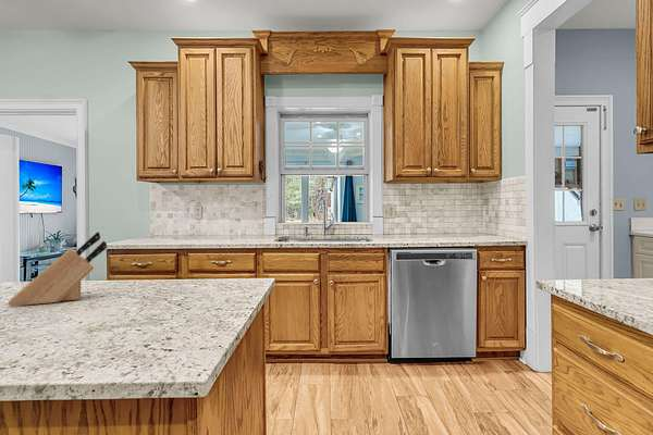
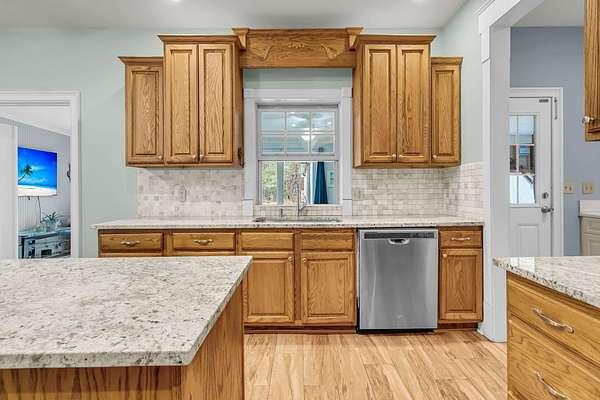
- knife block [7,231,108,307]
